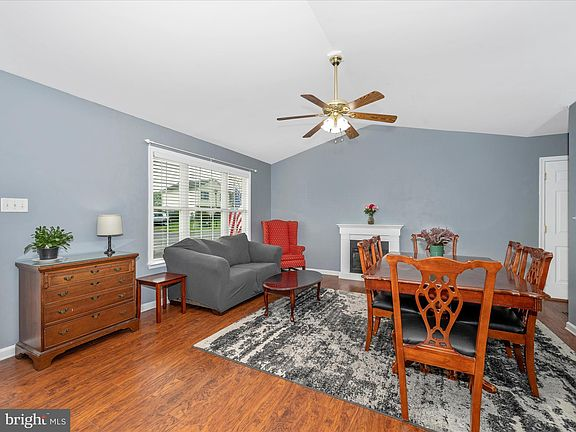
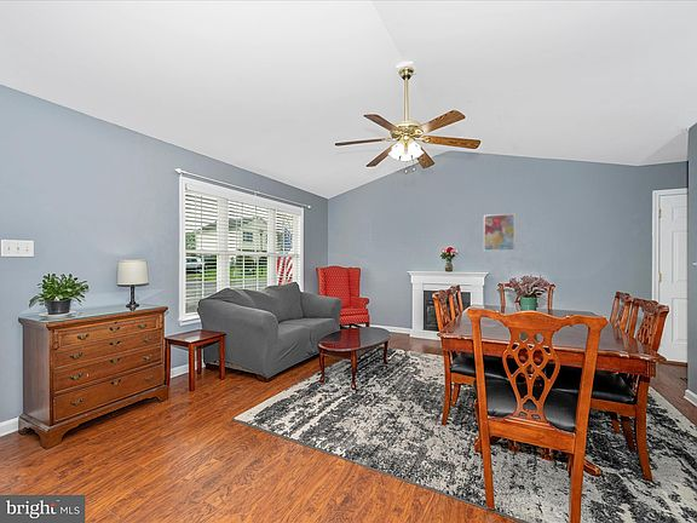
+ wall art [483,212,517,252]
